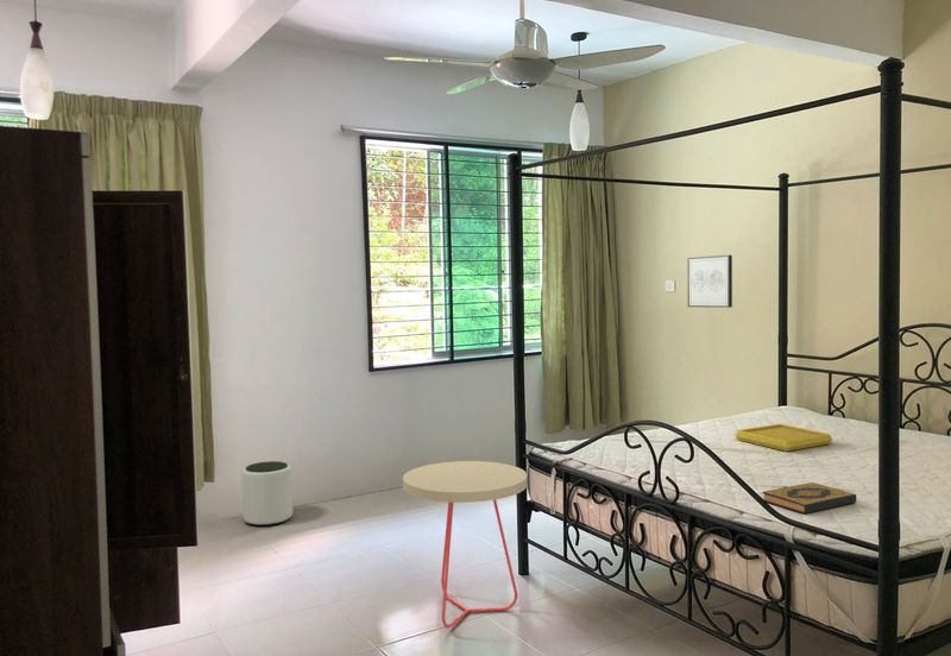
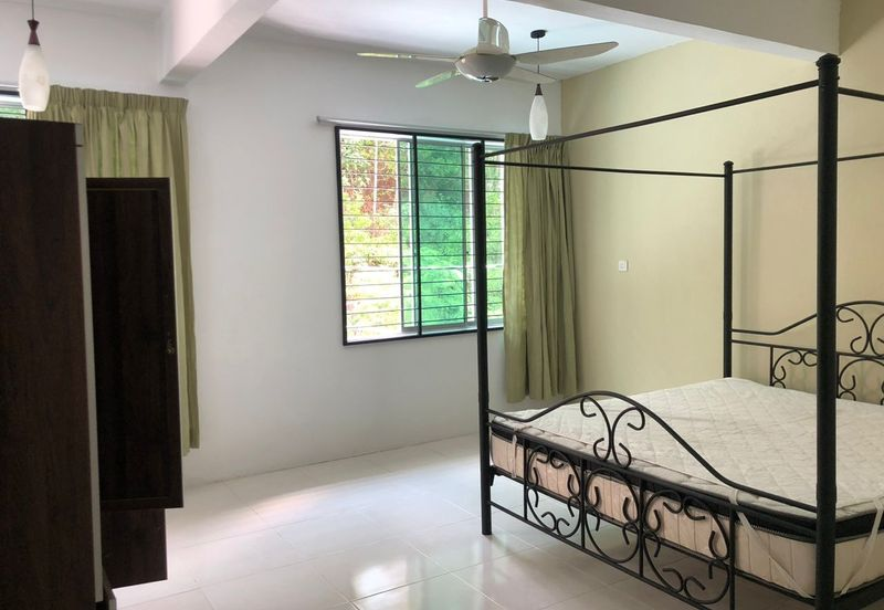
- side table [402,460,529,629]
- wall art [686,254,733,309]
- plant pot [240,460,294,526]
- hardback book [761,481,858,515]
- serving tray [733,423,833,453]
